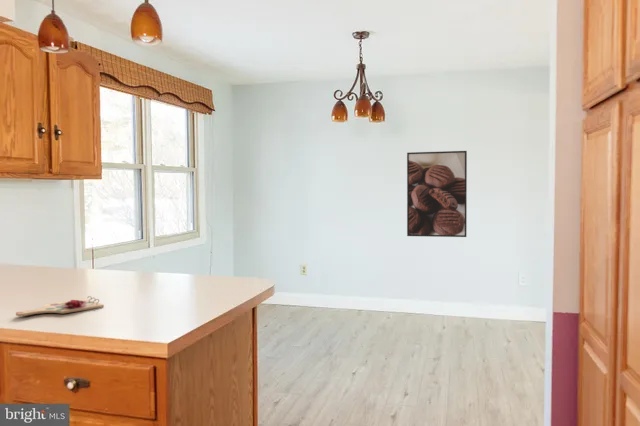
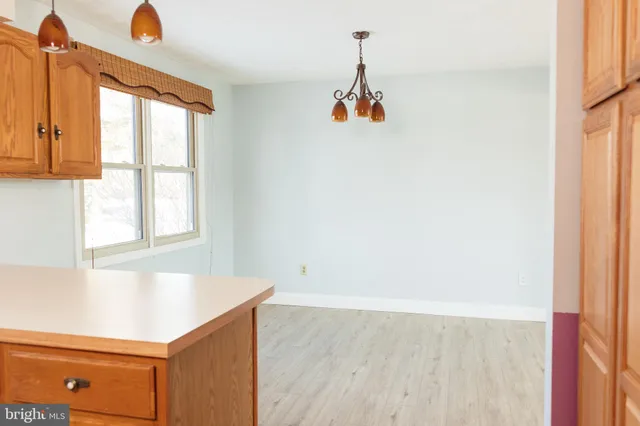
- cutting board [15,295,105,317]
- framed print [406,150,468,238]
